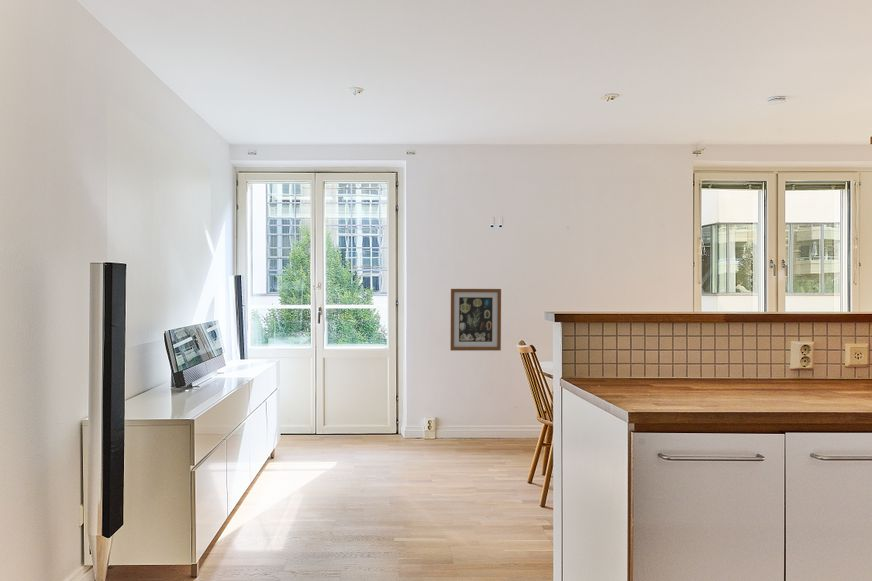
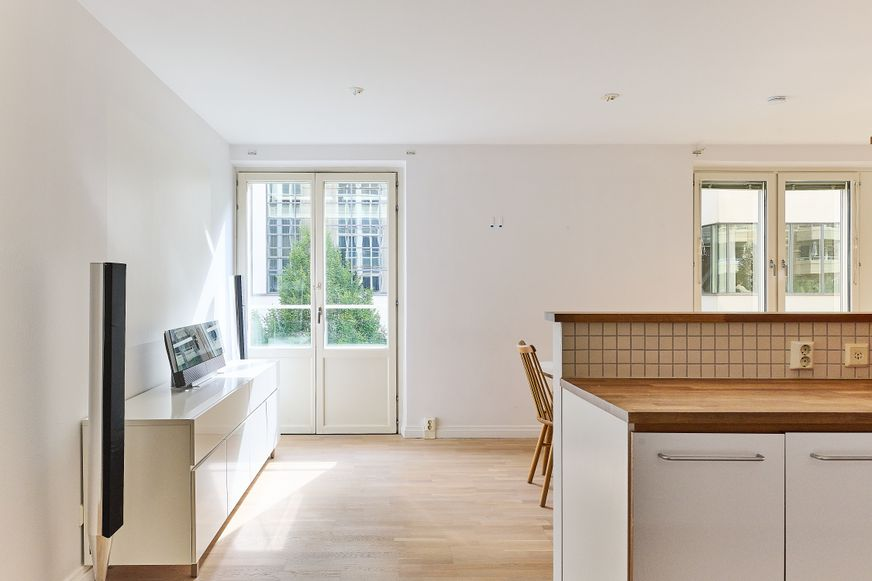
- wall art [449,288,502,352]
